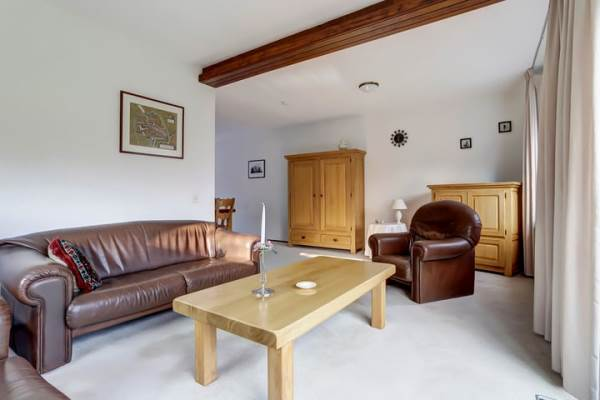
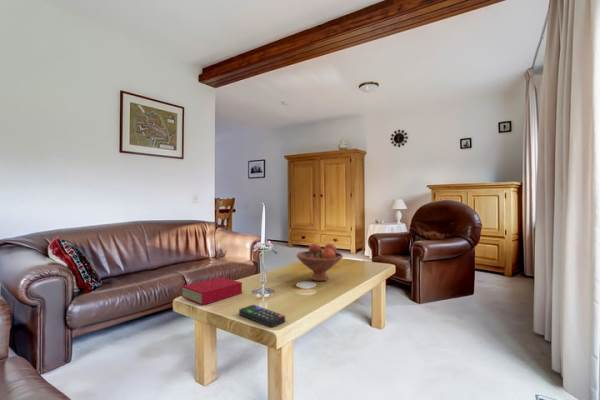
+ remote control [238,304,286,328]
+ book [181,276,243,306]
+ fruit bowl [295,242,344,282]
